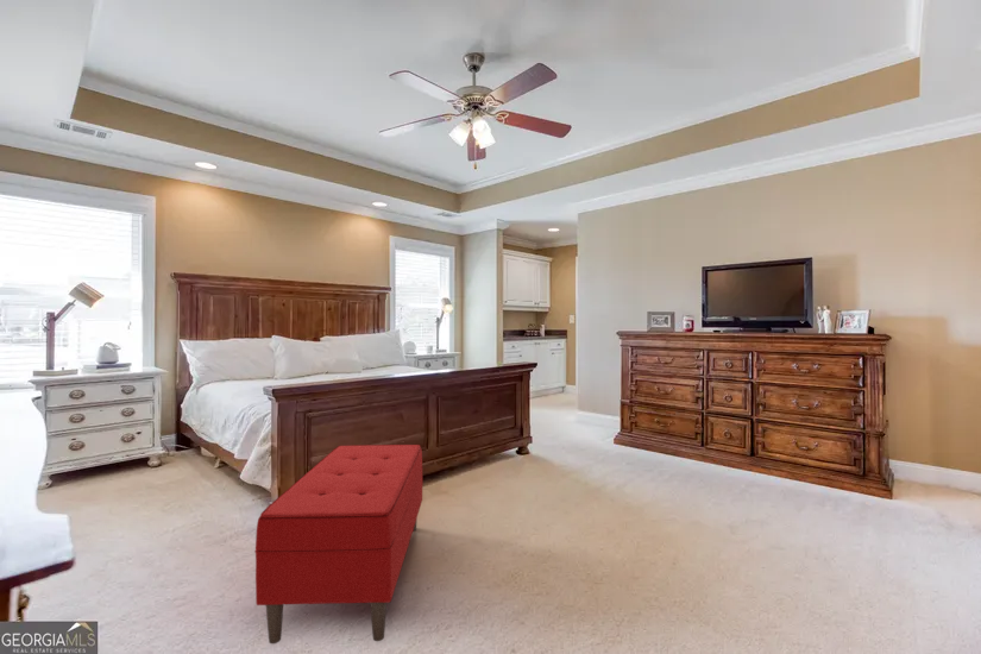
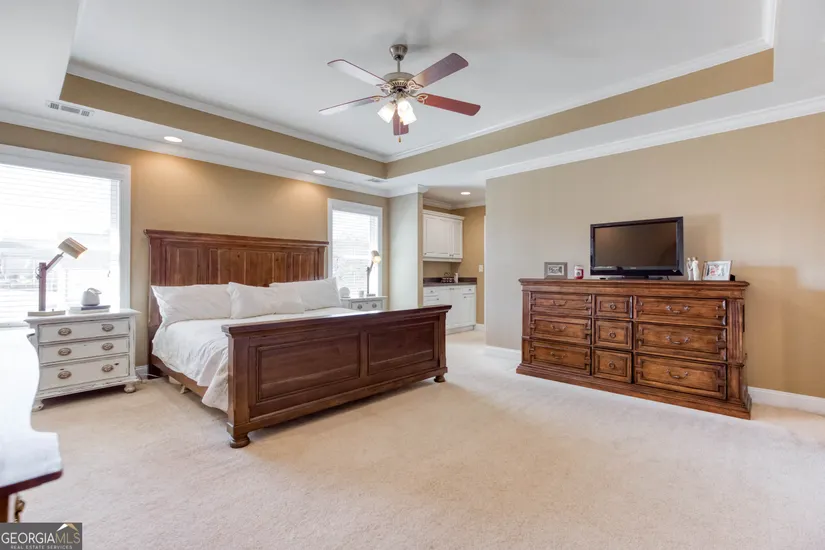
- bench [253,444,423,644]
